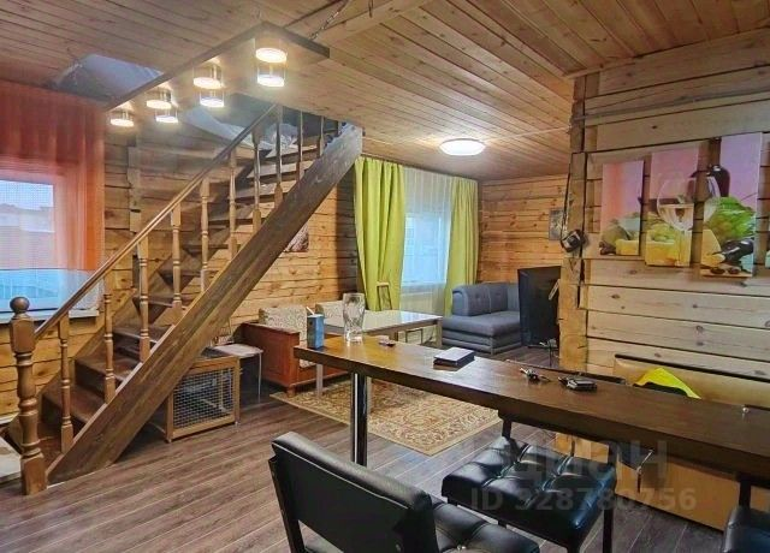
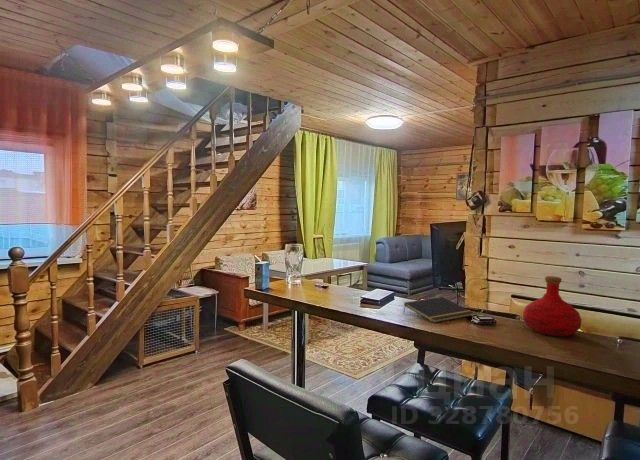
+ notepad [402,296,474,324]
+ bottle [522,275,583,337]
